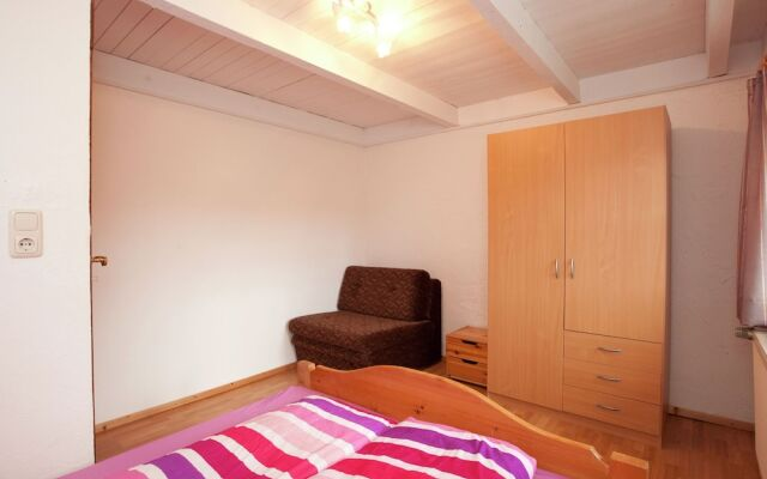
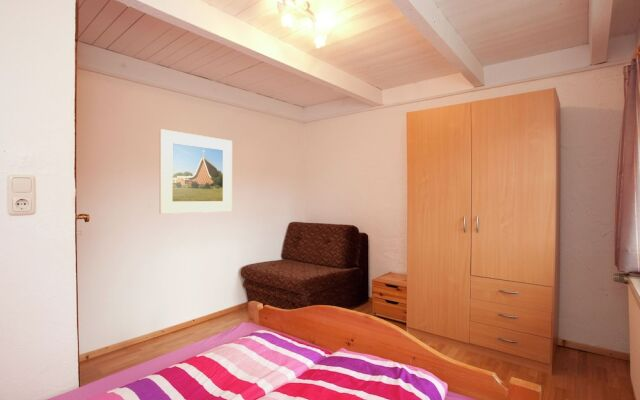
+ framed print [159,128,233,215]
